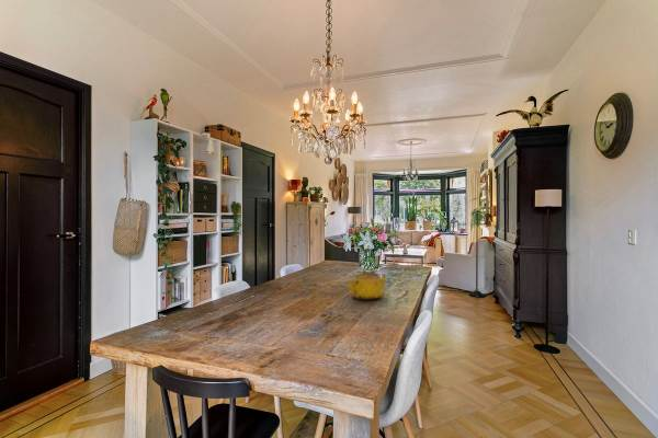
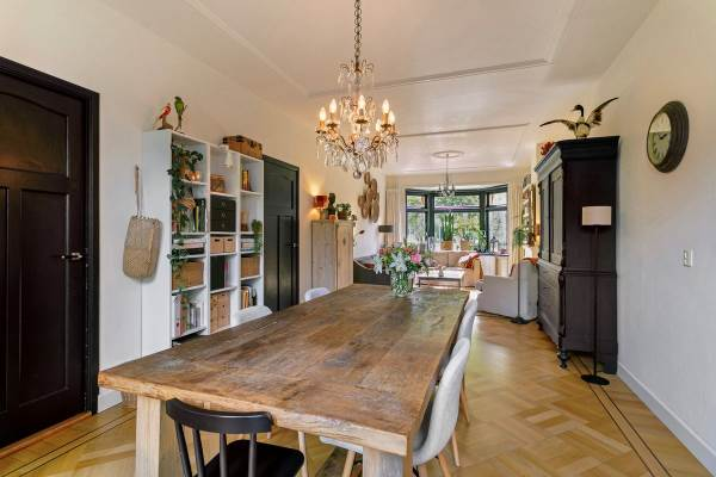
- teapot [347,270,389,301]
